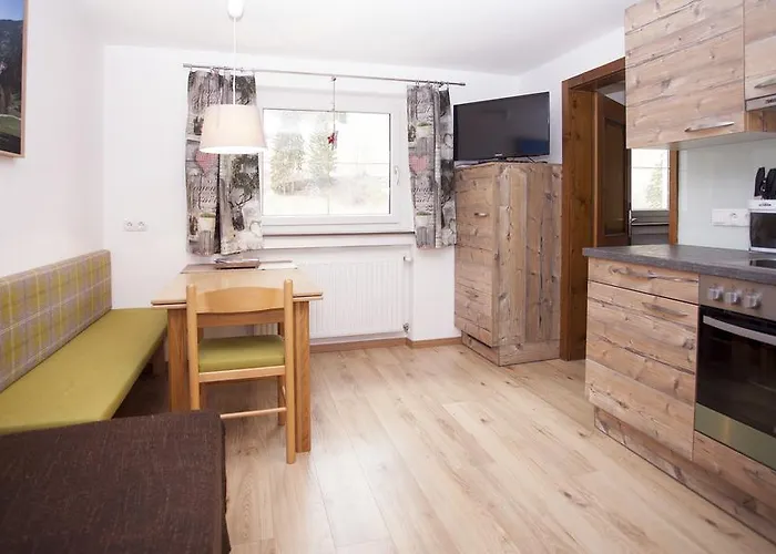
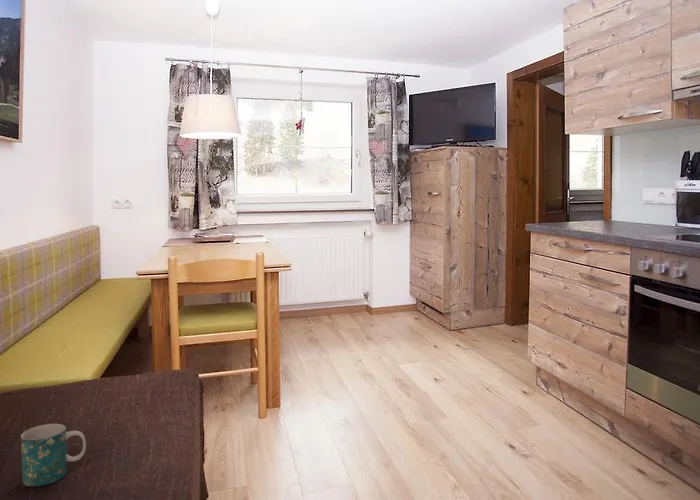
+ mug [20,423,87,487]
